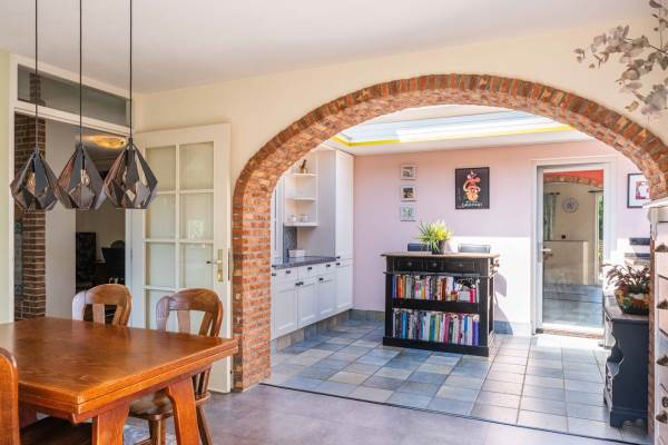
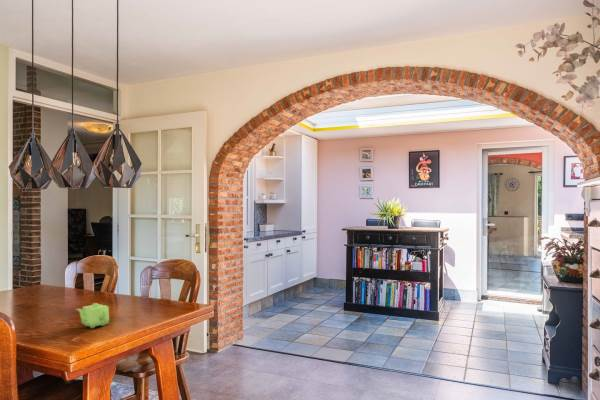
+ teapot [75,302,110,329]
